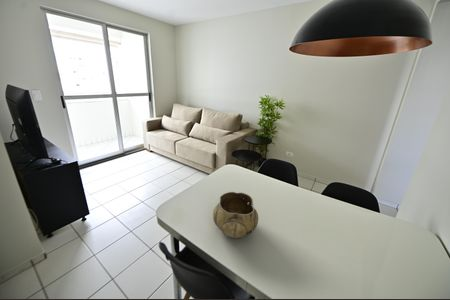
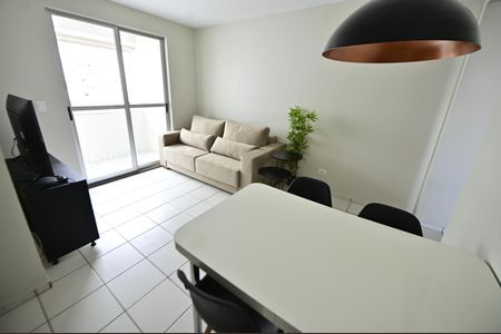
- decorative bowl [212,191,259,239]
